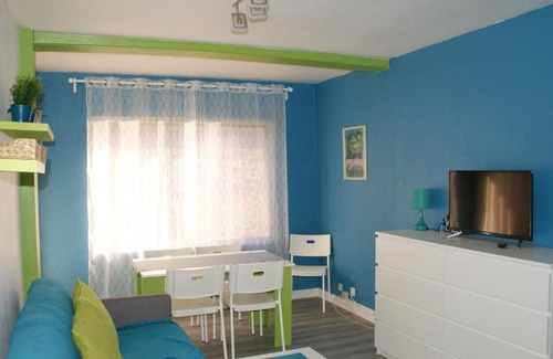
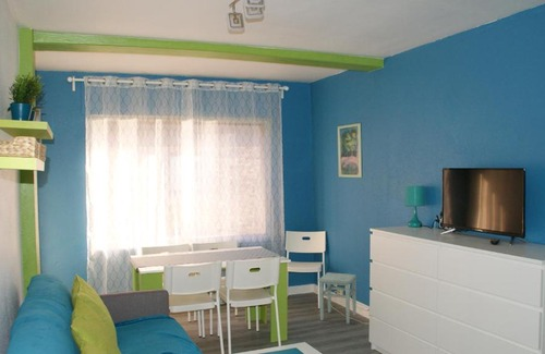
+ stool [317,271,358,325]
